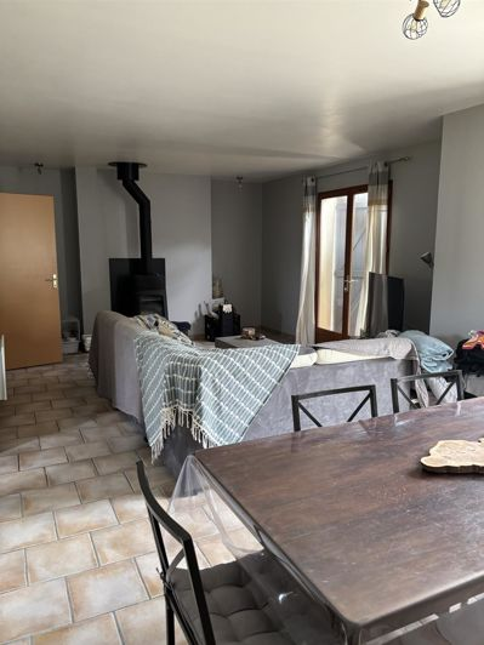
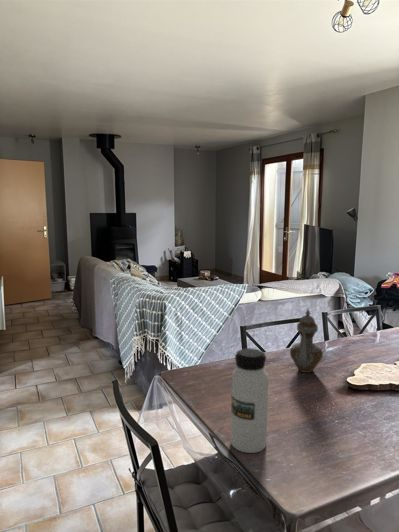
+ teapot [289,308,324,374]
+ water bottle [230,347,269,454]
